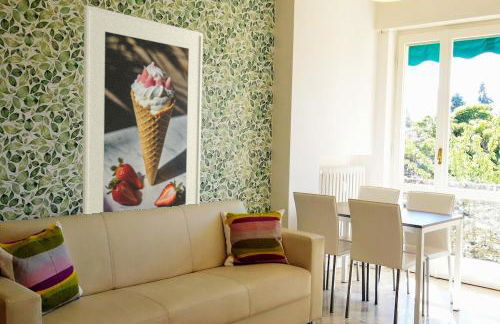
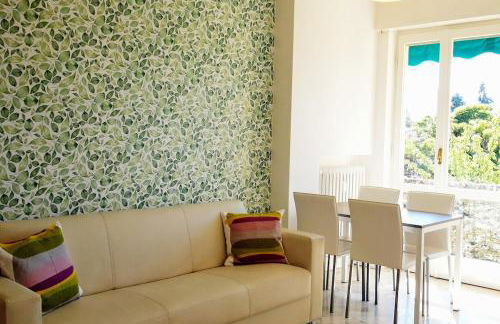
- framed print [82,4,204,215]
